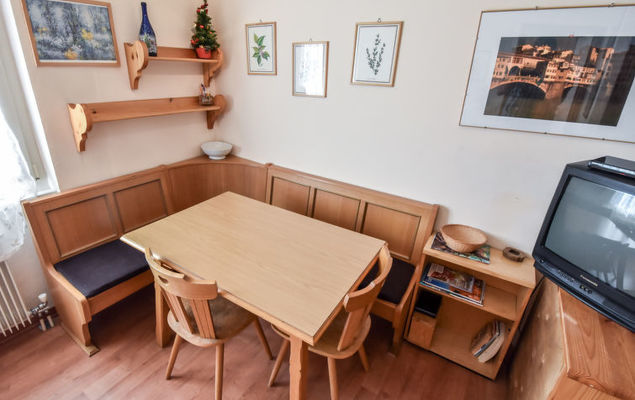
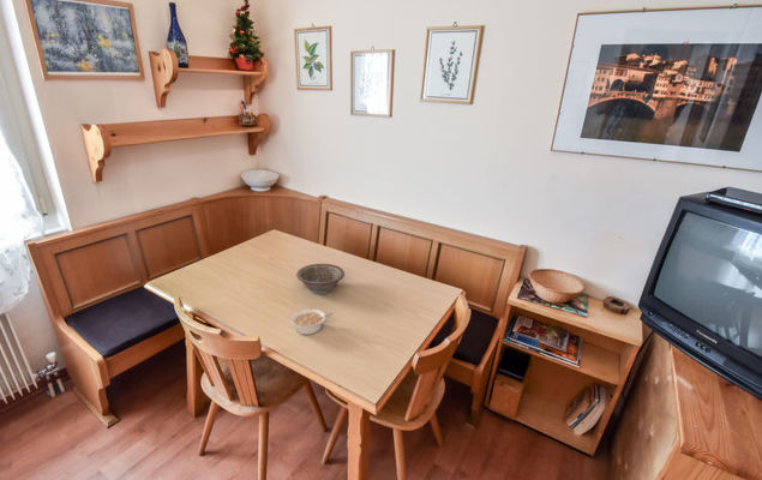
+ decorative bowl [295,263,346,295]
+ legume [290,308,334,336]
